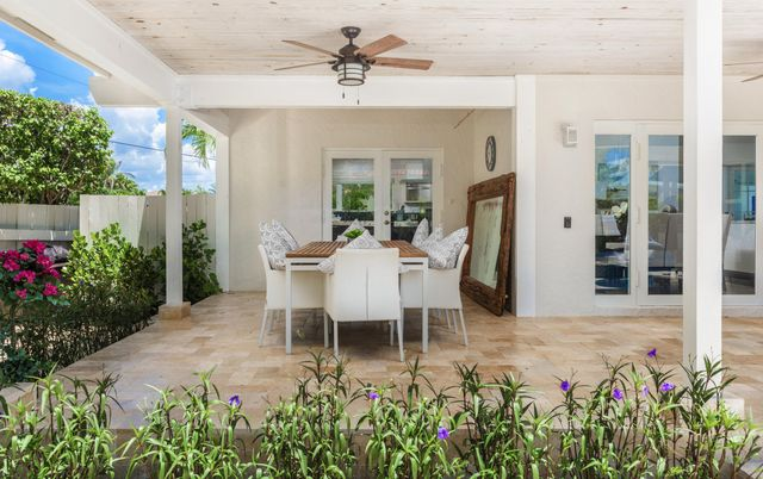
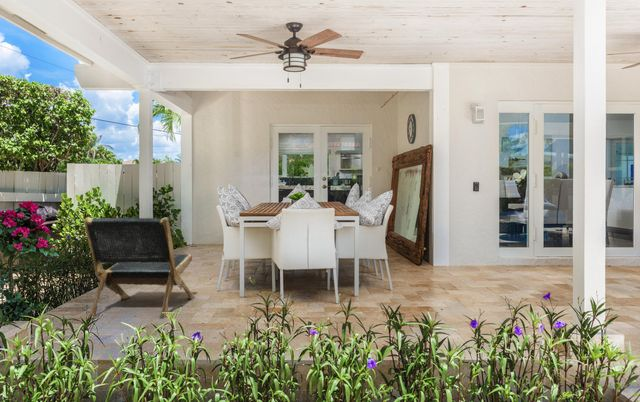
+ lounge chair [83,216,196,320]
